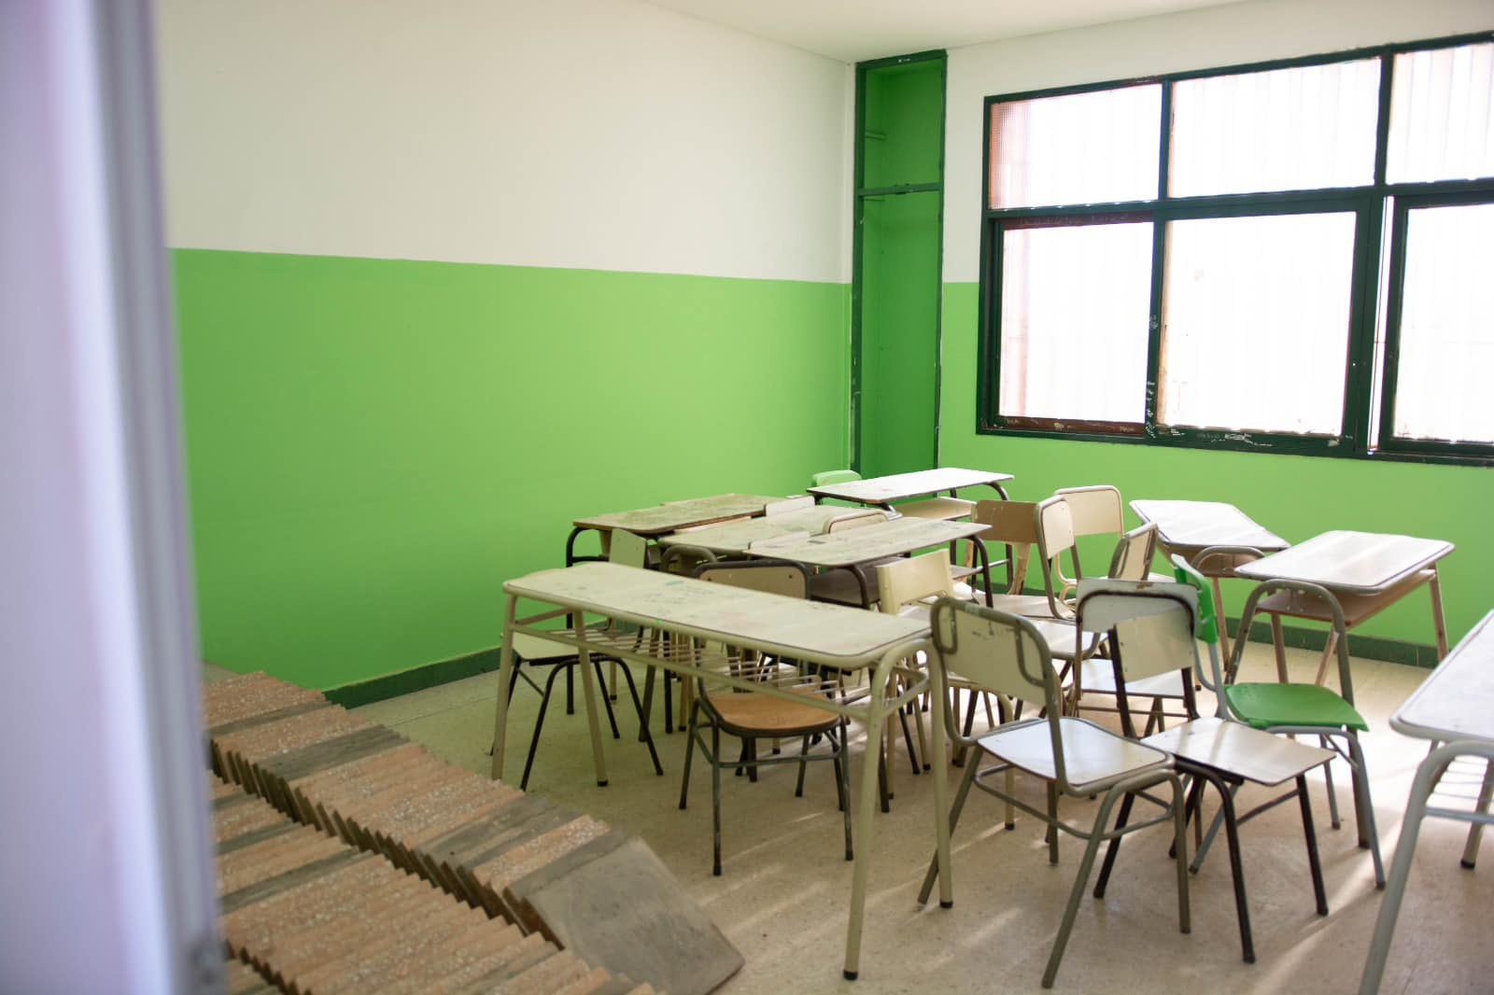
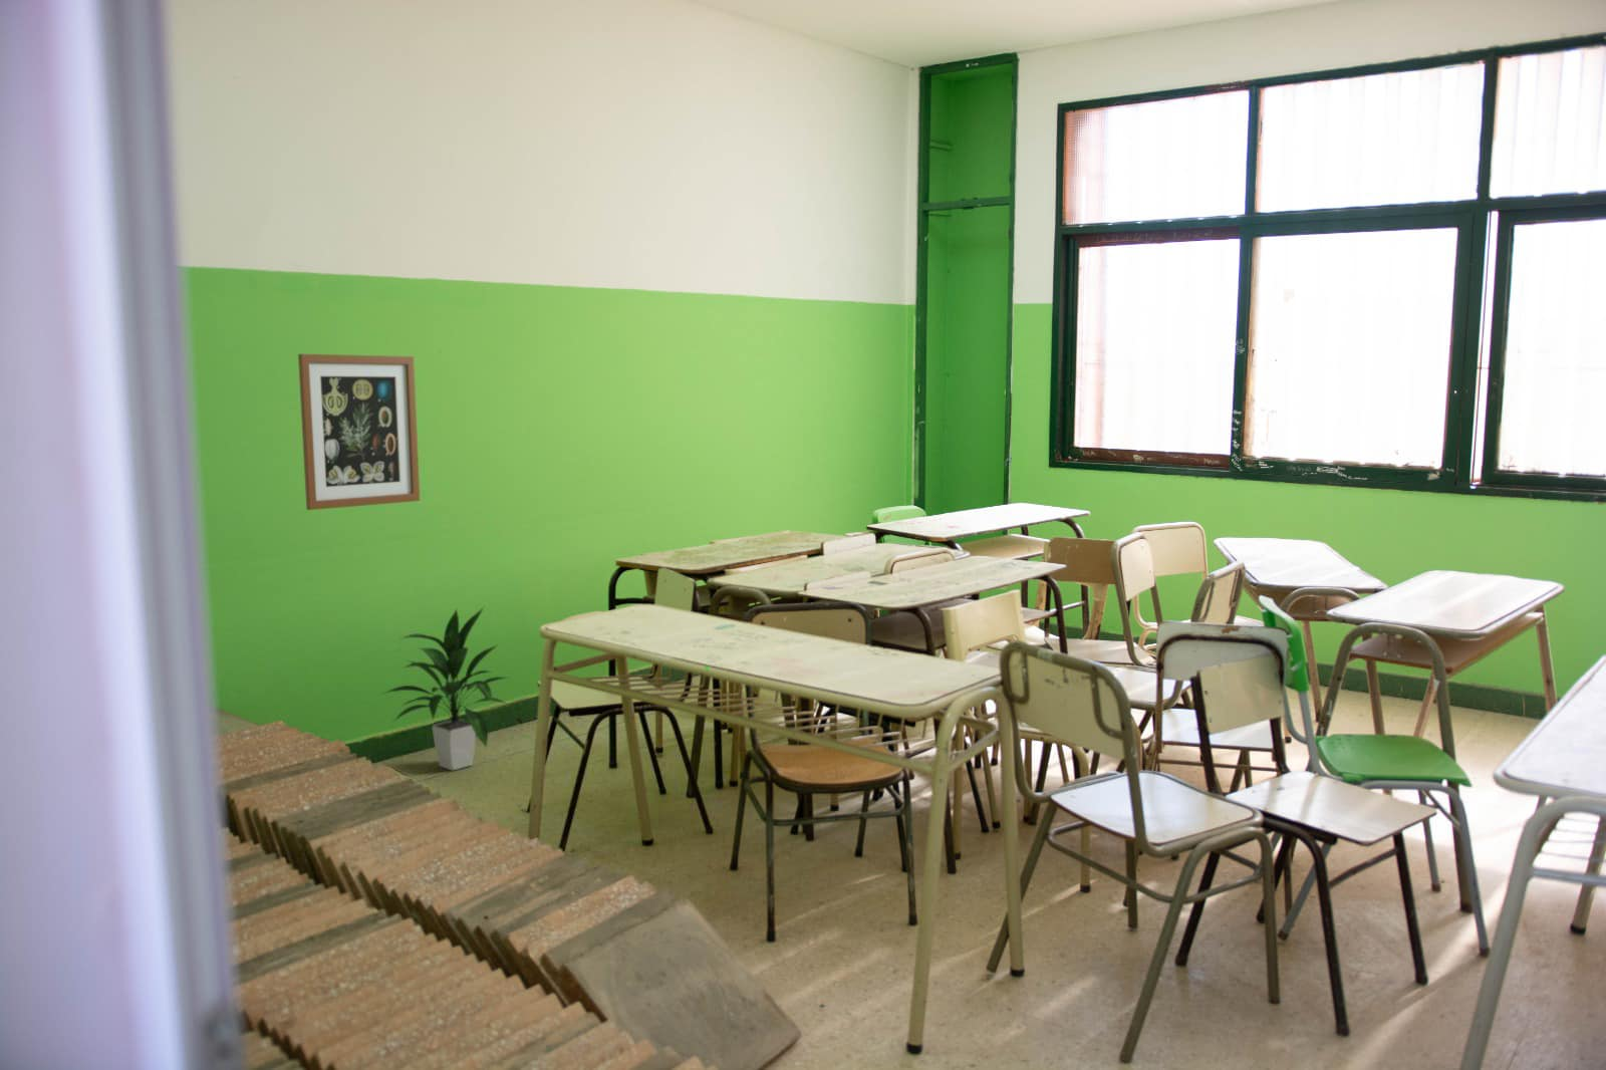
+ indoor plant [380,607,512,771]
+ wall art [297,353,420,511]
